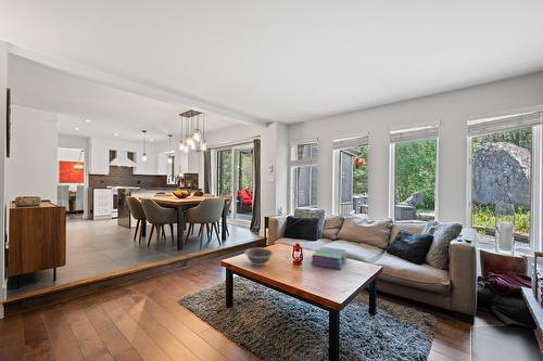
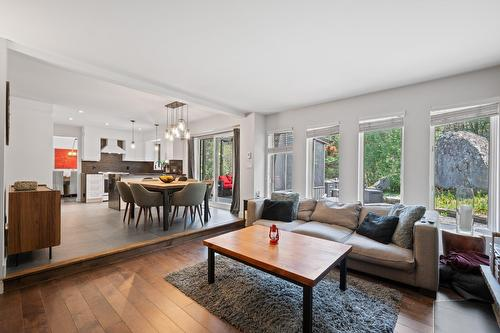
- decorative bowl [243,247,275,267]
- stack of books [311,246,348,270]
